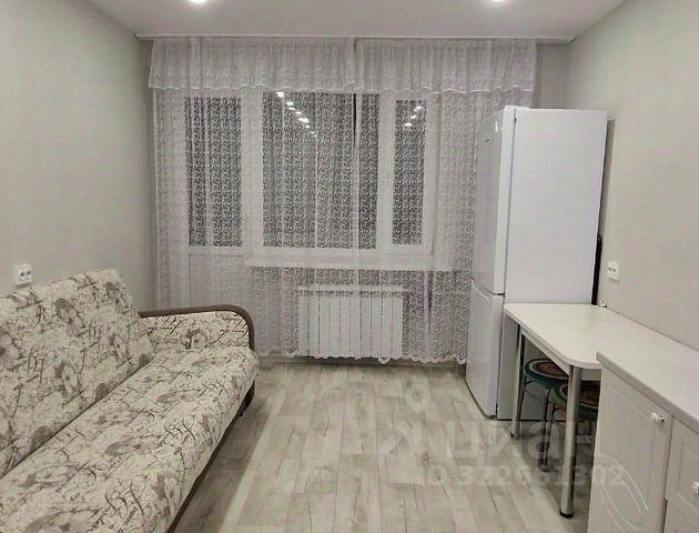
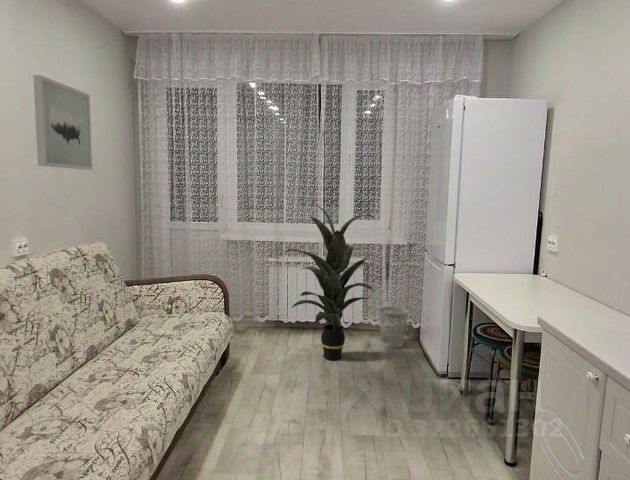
+ wastebasket [378,306,409,349]
+ indoor plant [283,205,376,361]
+ wall art [32,74,93,171]
